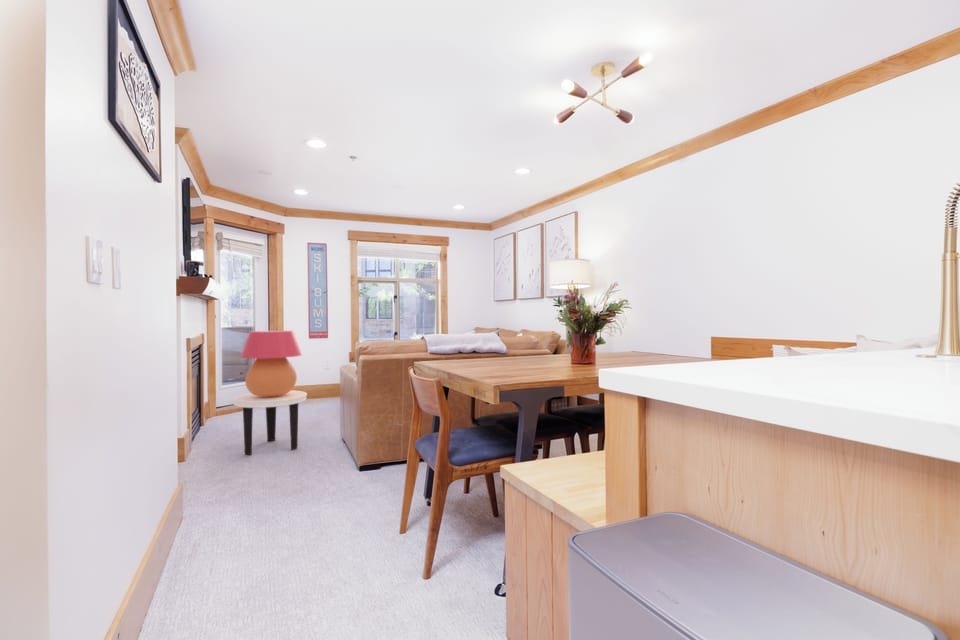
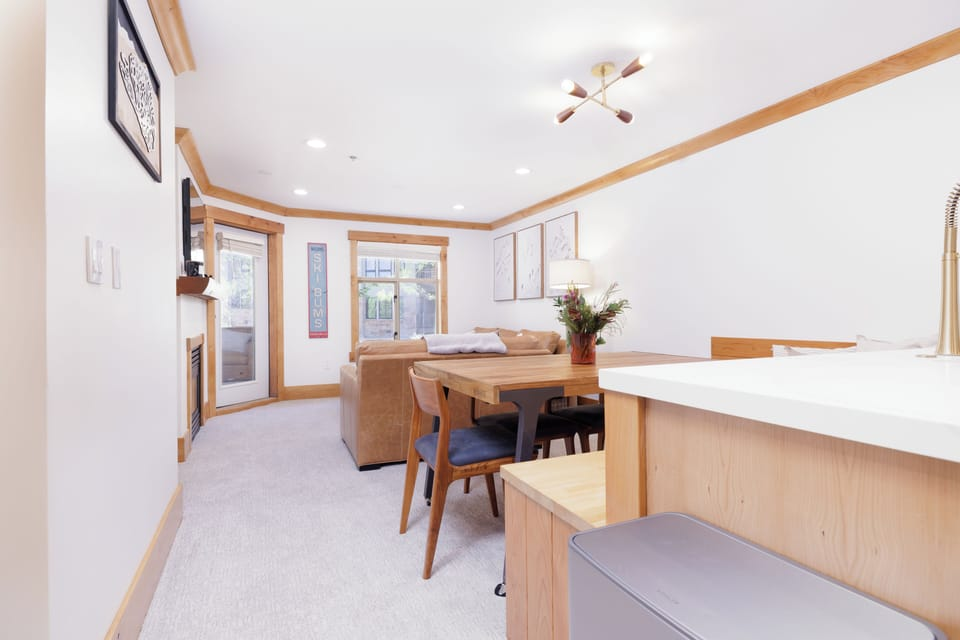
- side table [232,389,308,456]
- table lamp [240,330,303,397]
